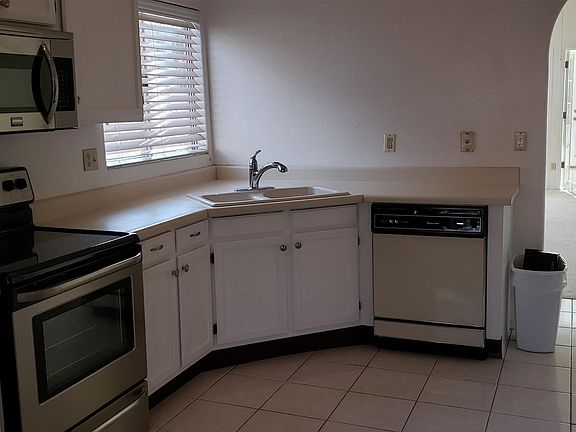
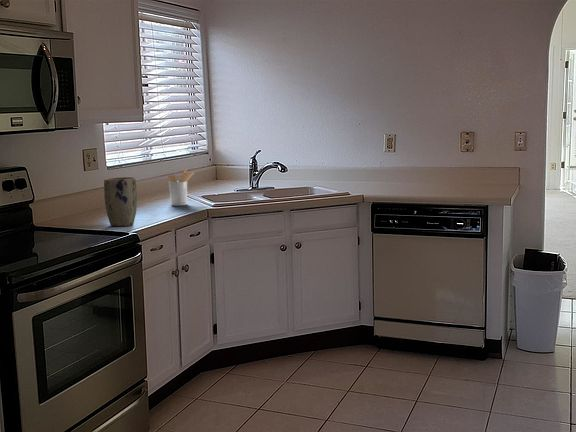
+ utensil holder [167,168,195,207]
+ plant pot [103,176,138,227]
